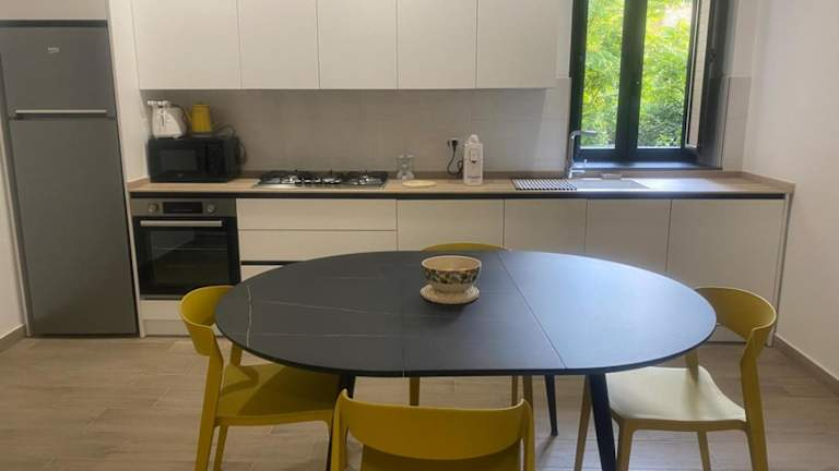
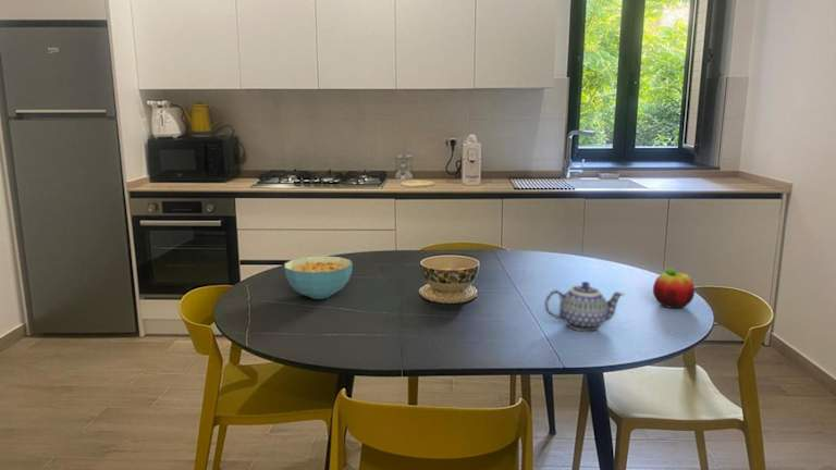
+ teapot [543,281,625,332]
+ cereal bowl [283,255,354,300]
+ fruit [652,267,696,309]
